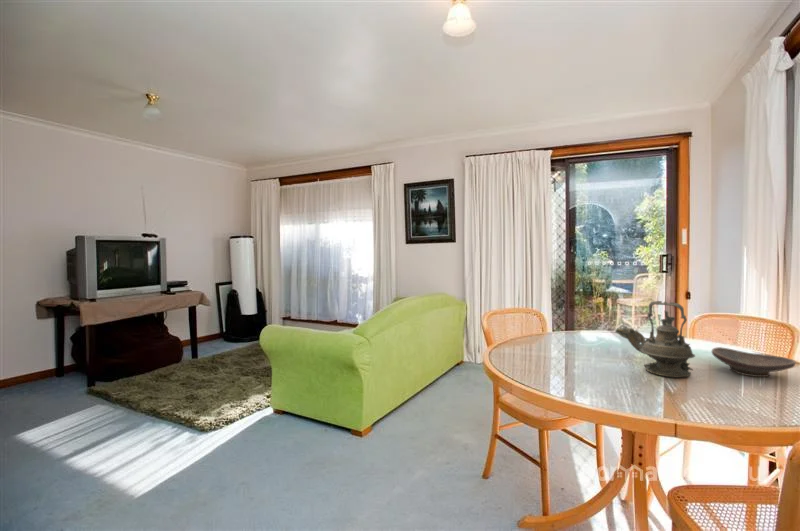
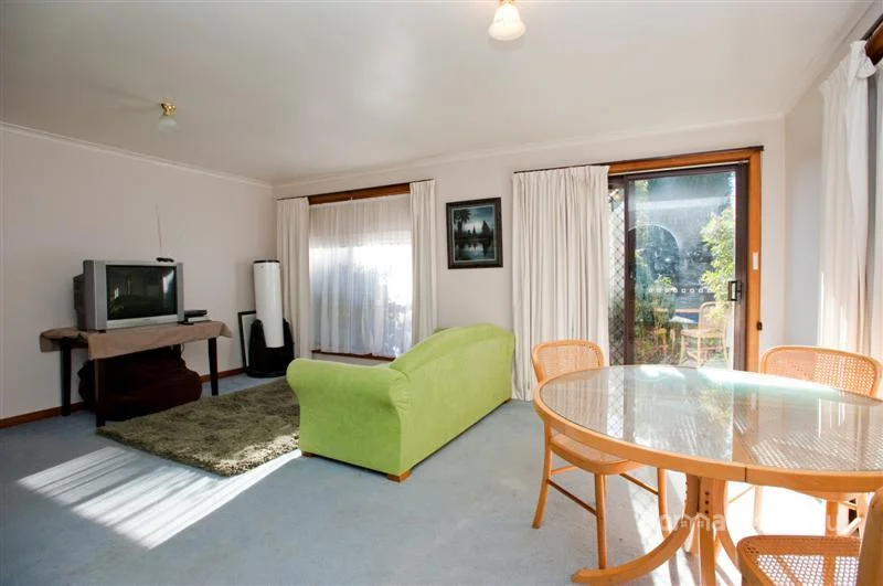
- teapot [614,300,696,378]
- decorative bowl [711,346,797,378]
